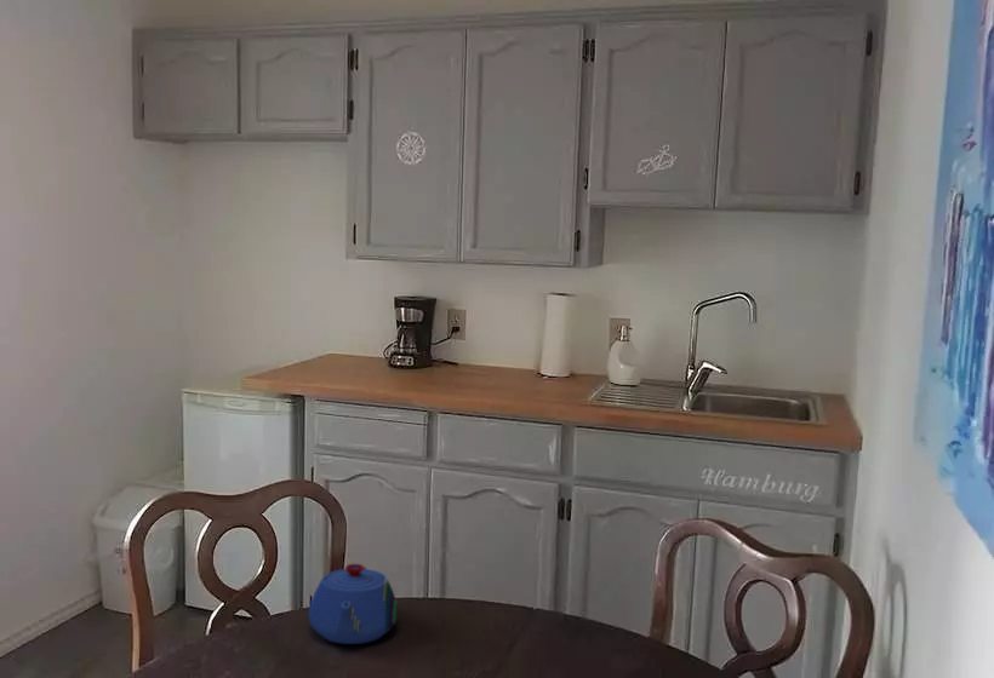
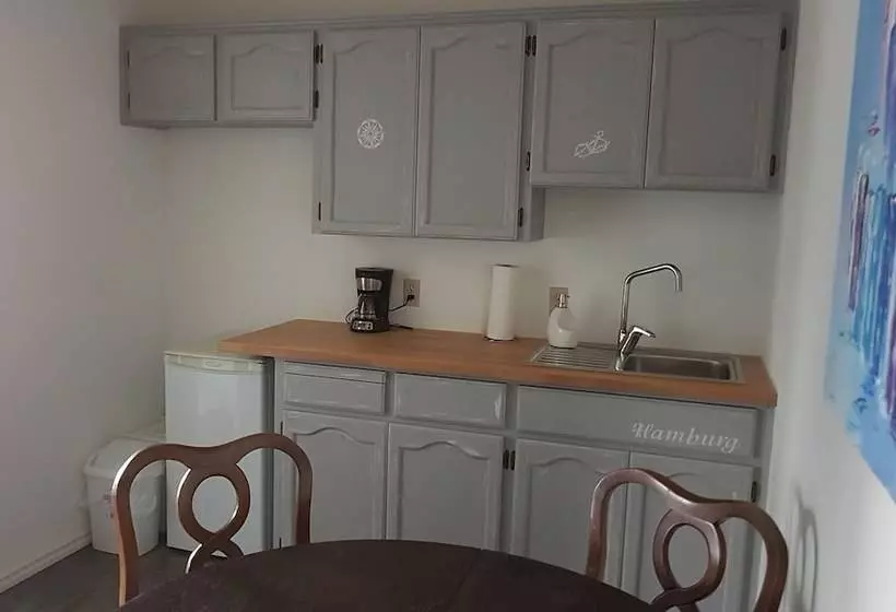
- teapot [308,563,399,645]
